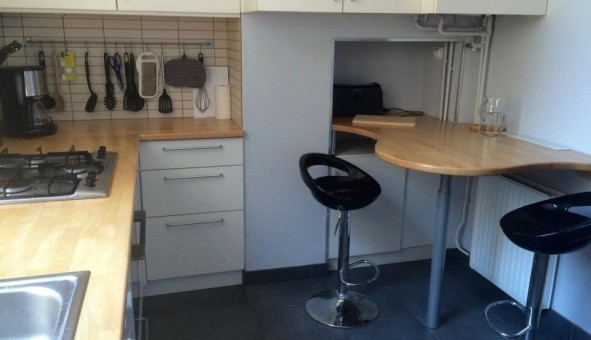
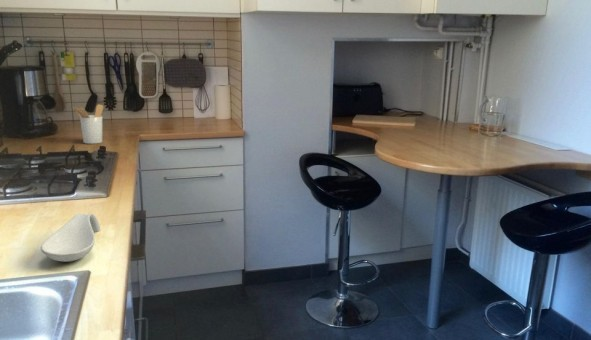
+ utensil holder [71,103,104,145]
+ spoon rest [40,212,101,263]
